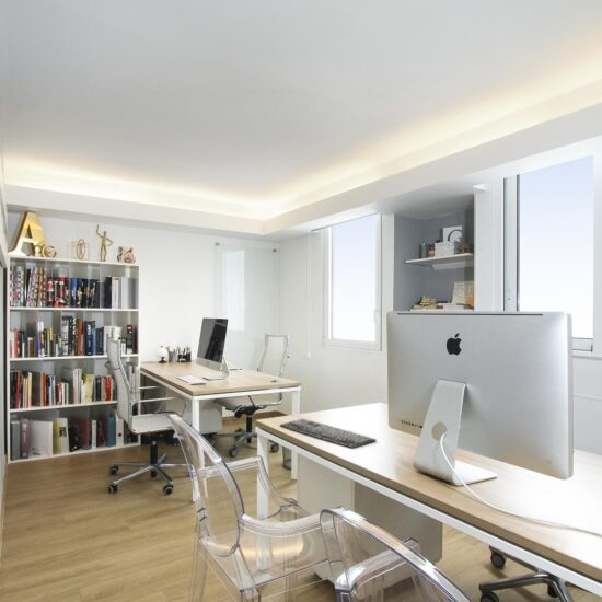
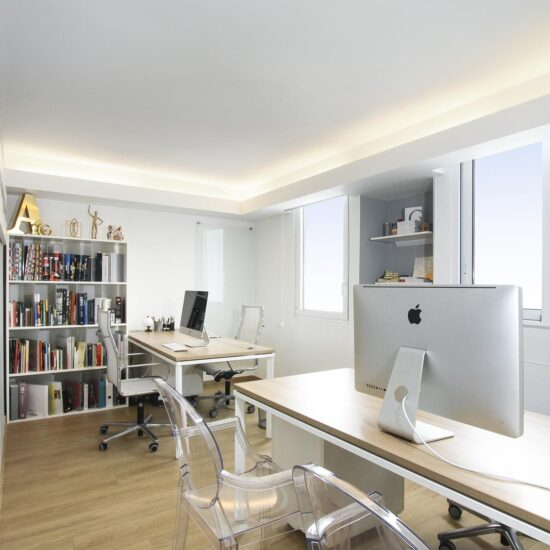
- keyboard [279,417,378,449]
